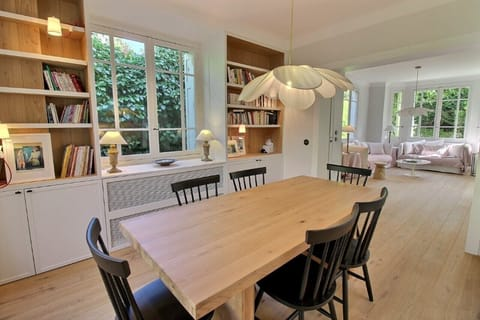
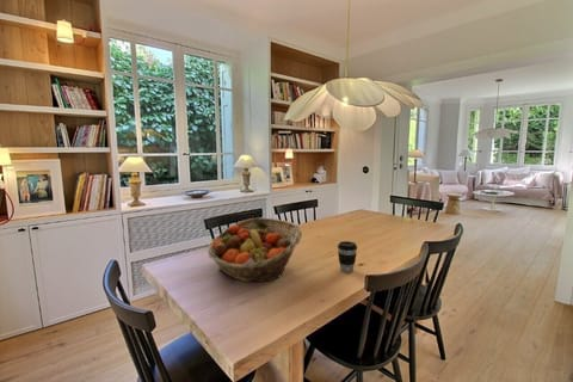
+ fruit basket [207,216,303,283]
+ coffee cup [337,240,358,273]
